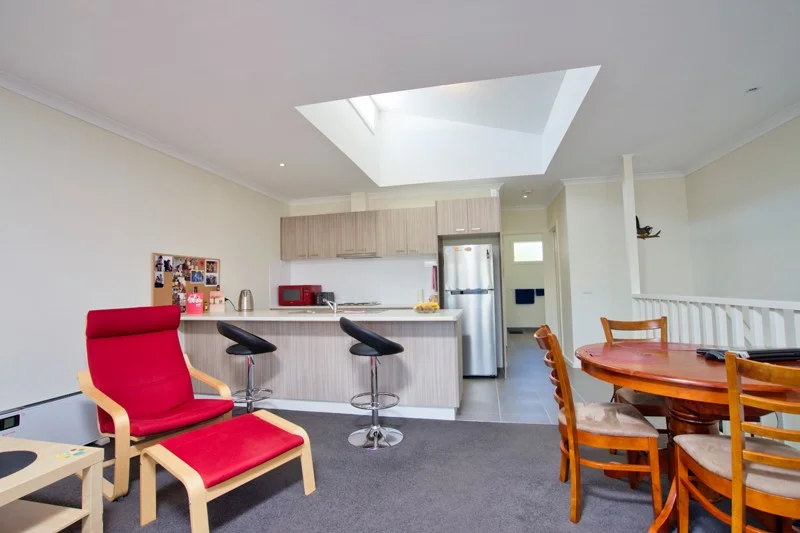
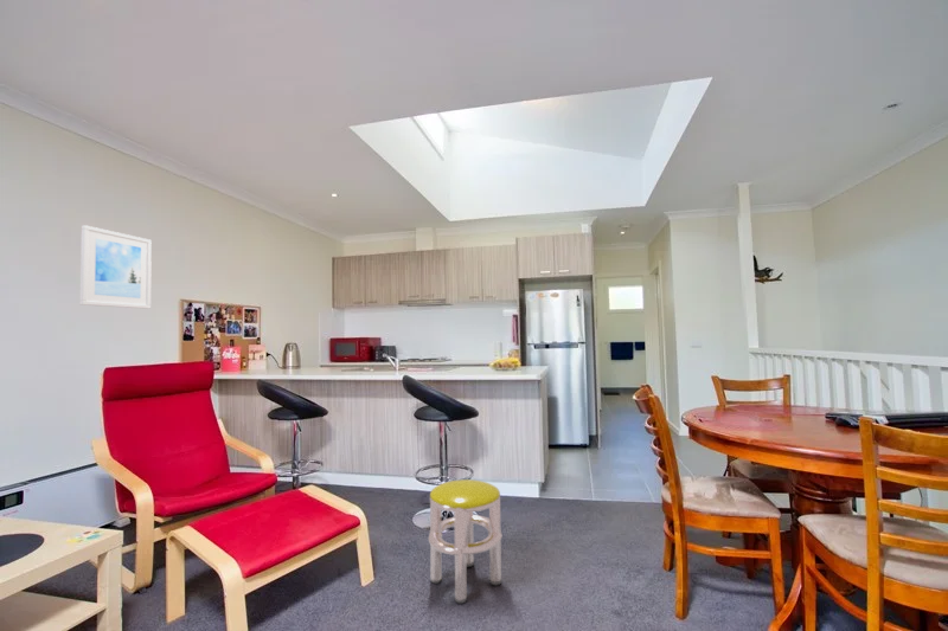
+ stool [427,478,504,605]
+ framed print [79,224,153,310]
